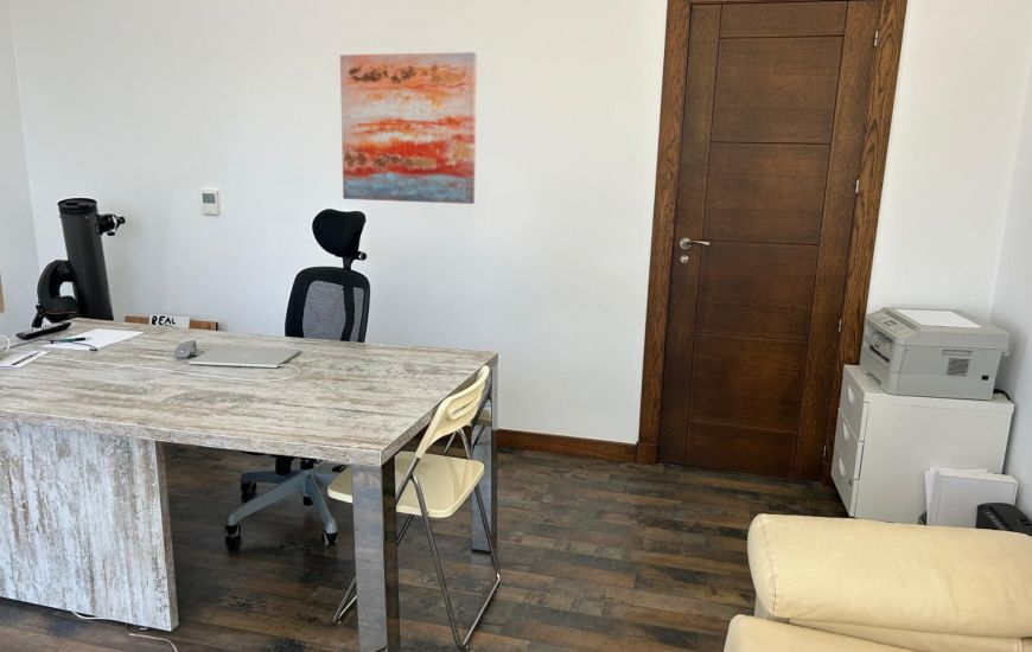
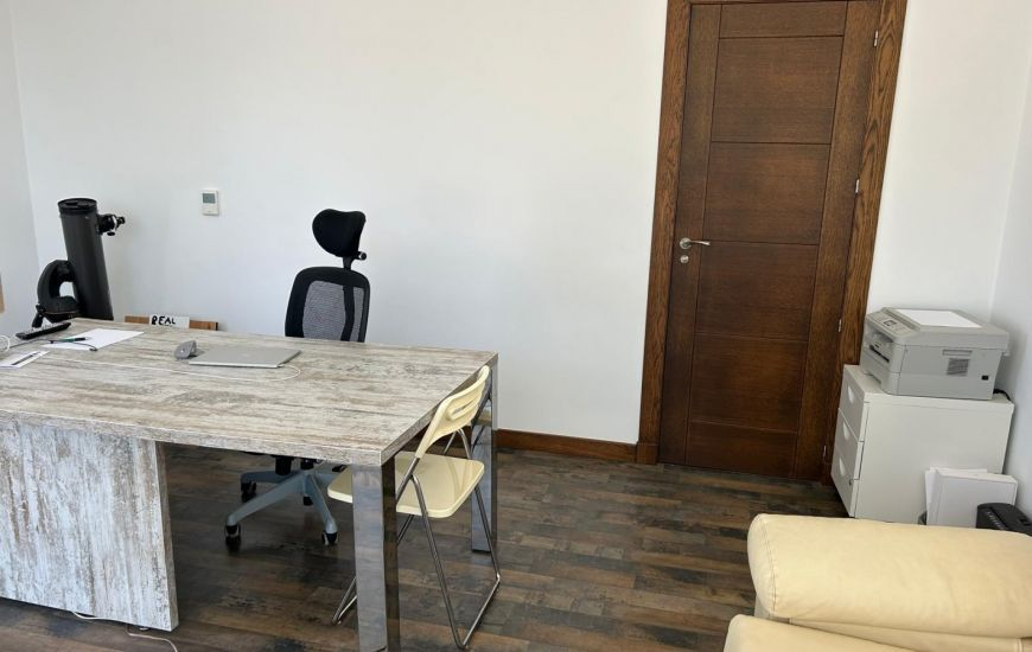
- wall art [339,51,478,205]
